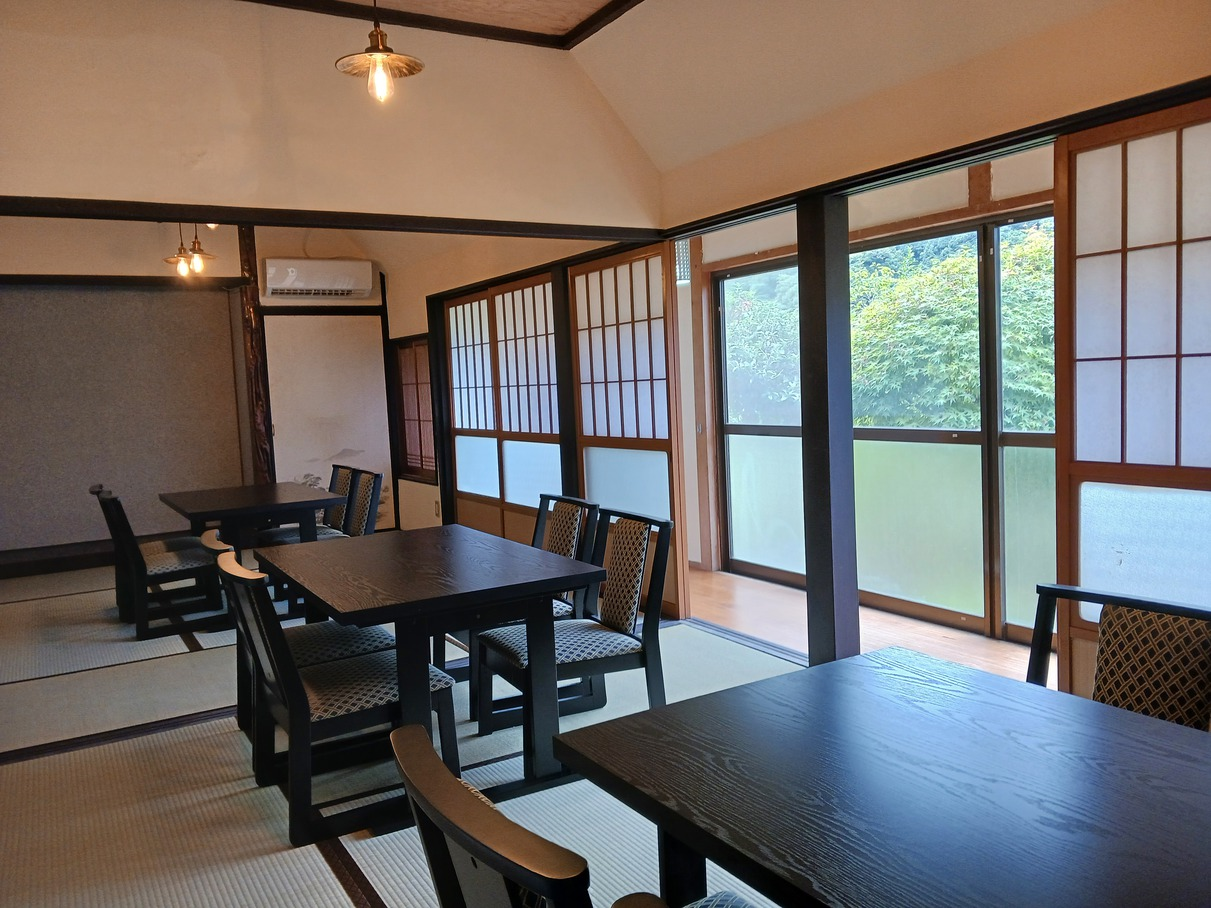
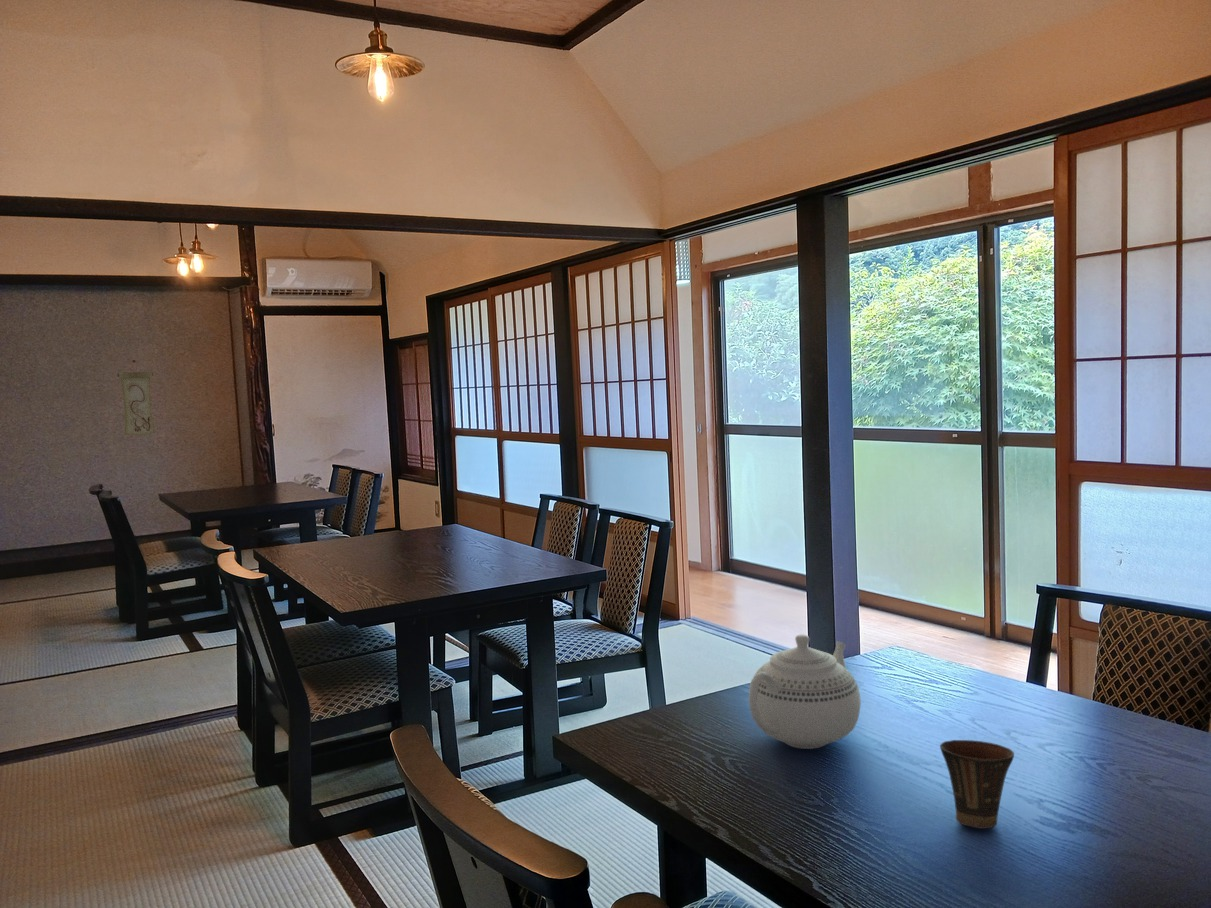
+ wall scroll [116,359,156,436]
+ cup [939,739,1015,830]
+ teapot [748,633,862,750]
